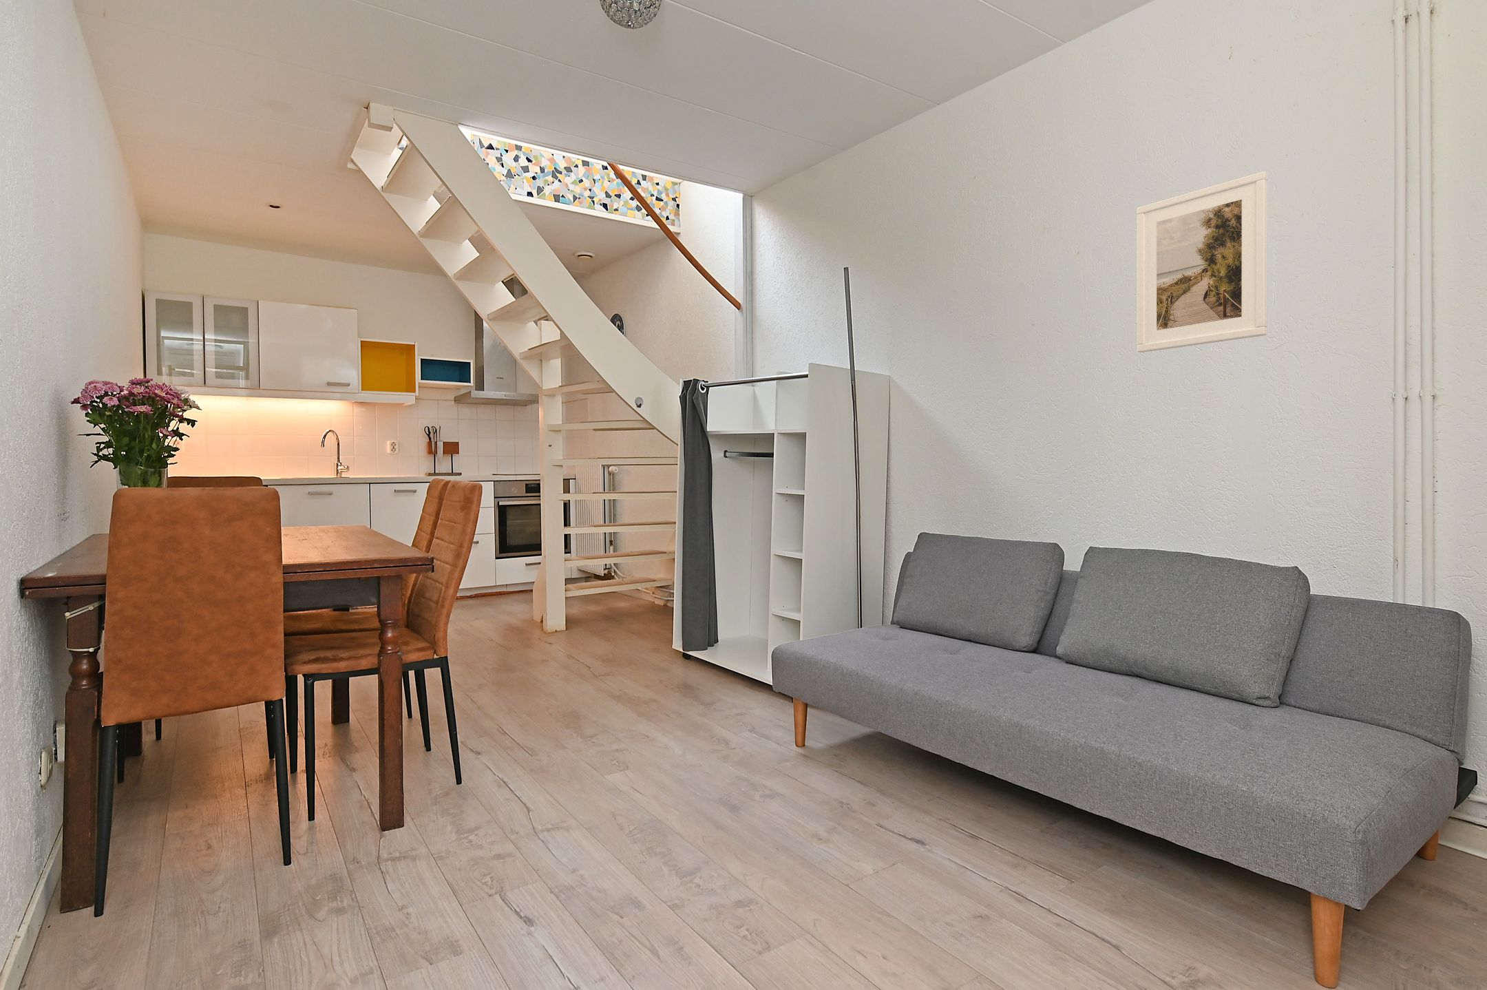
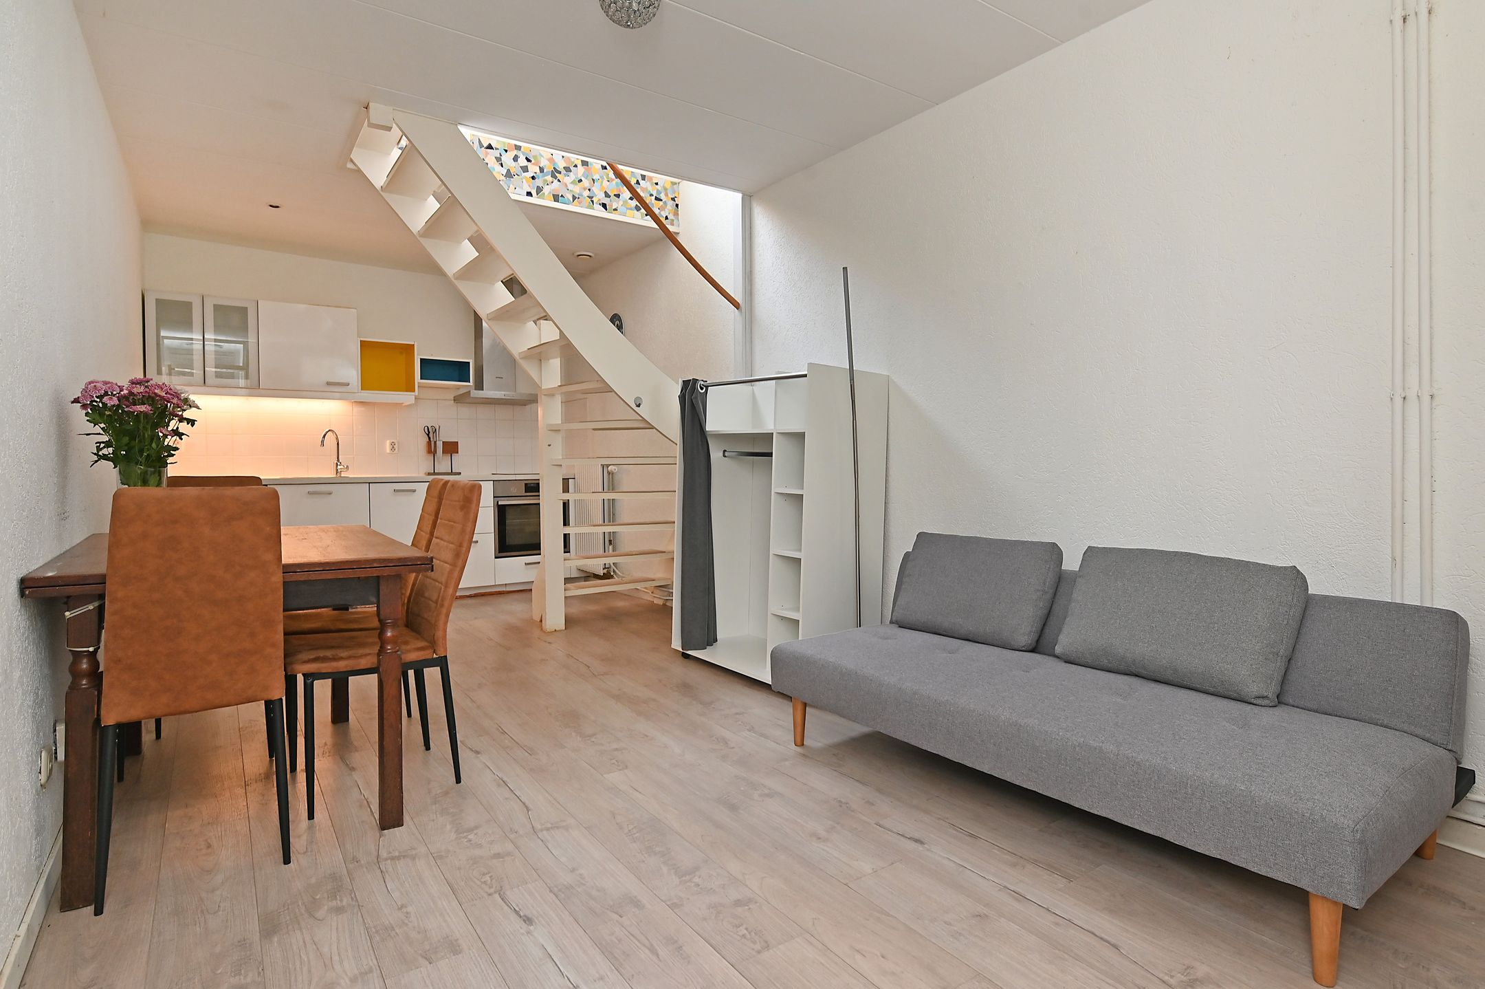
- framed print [1136,171,1268,354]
